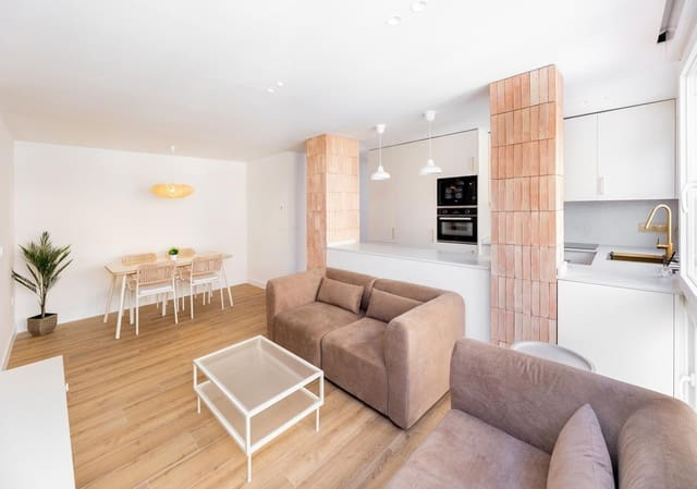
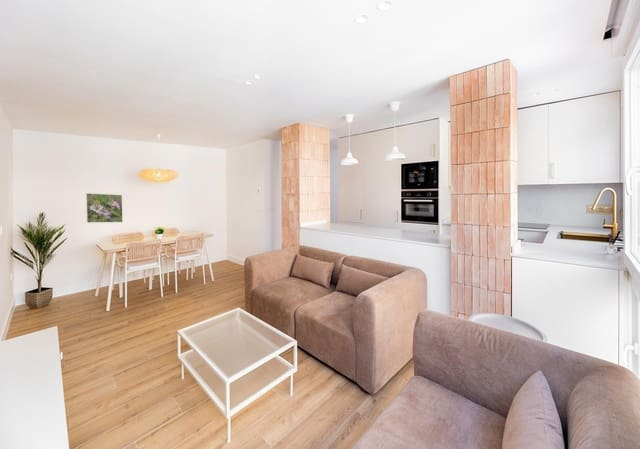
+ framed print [85,192,124,224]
